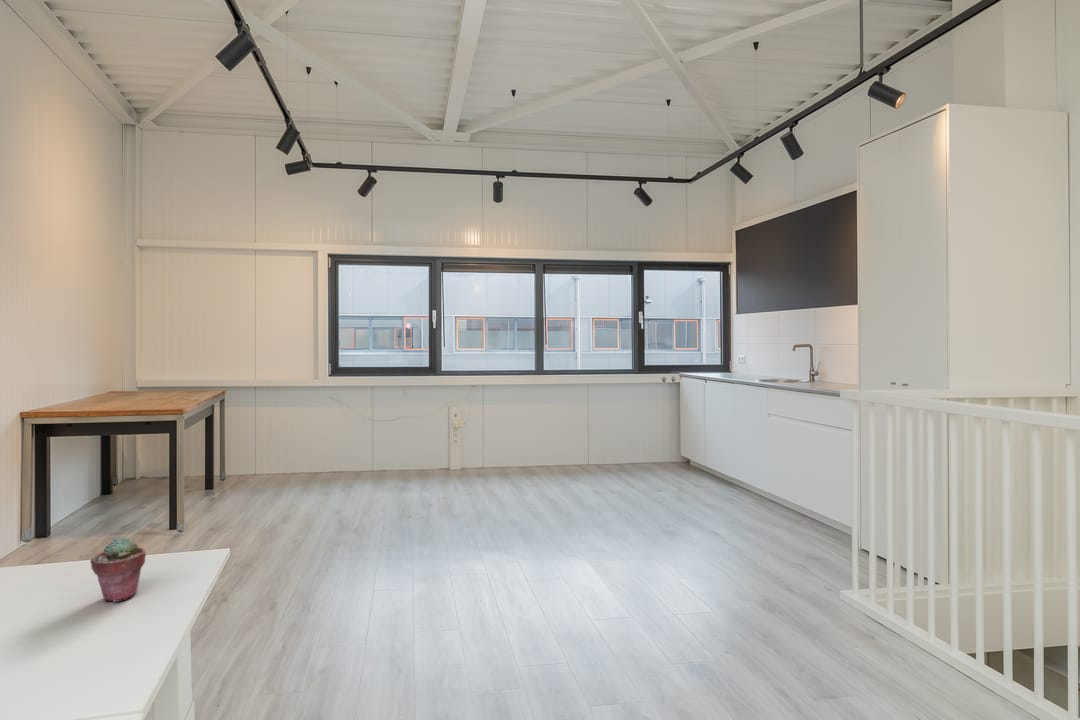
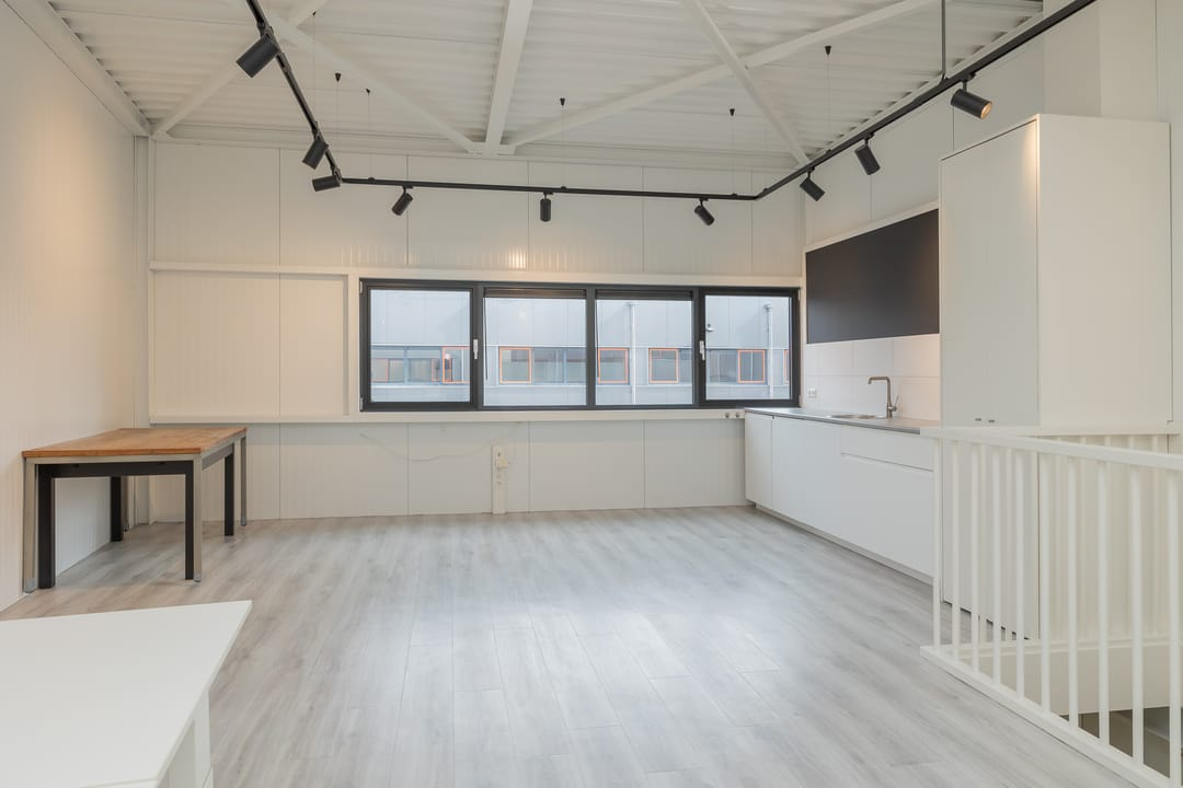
- potted succulent [89,536,147,603]
